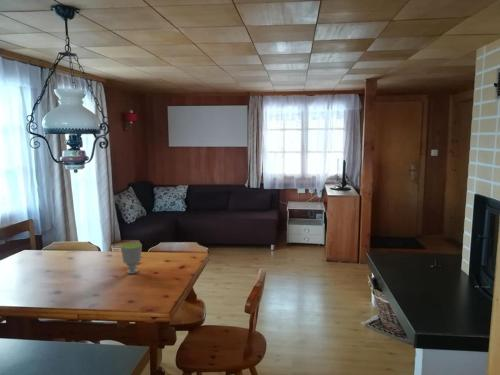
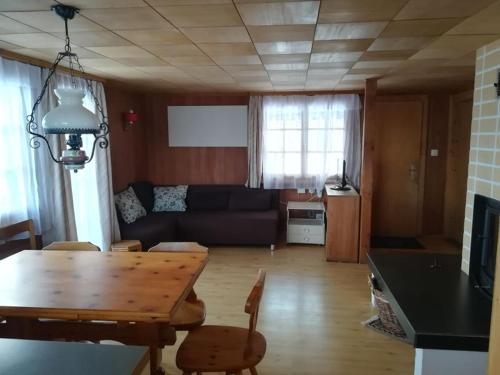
- cup [119,242,143,275]
